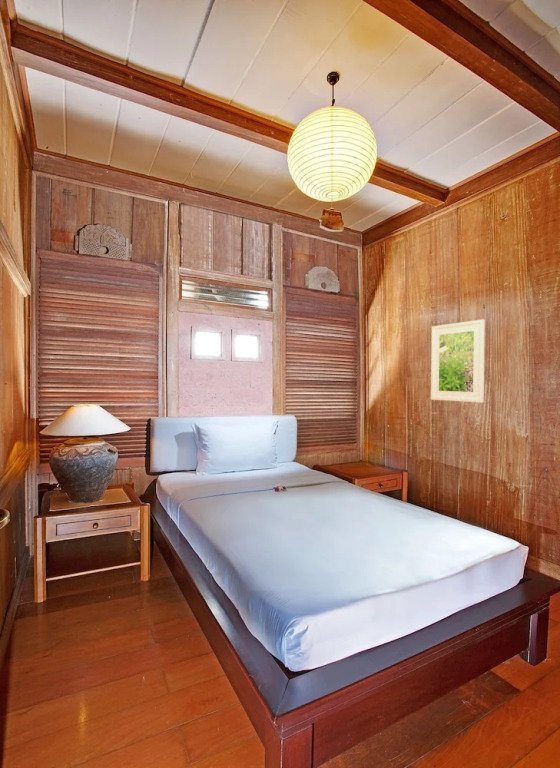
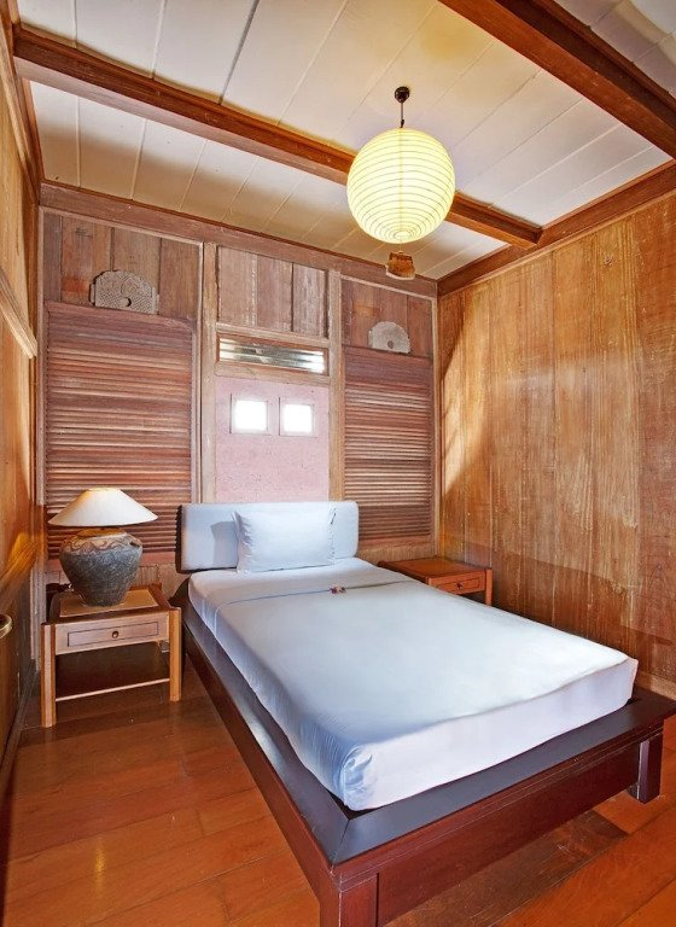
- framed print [430,318,486,404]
